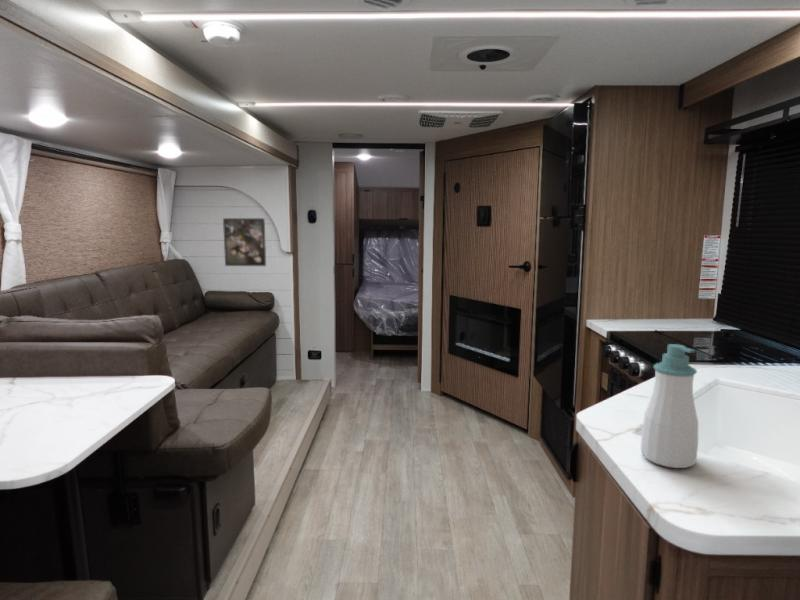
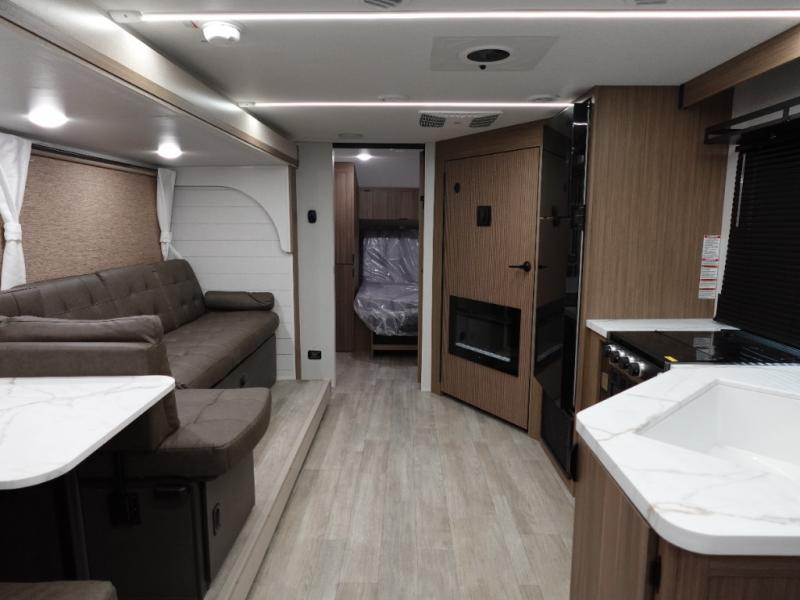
- soap bottle [640,343,699,469]
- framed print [222,217,267,267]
